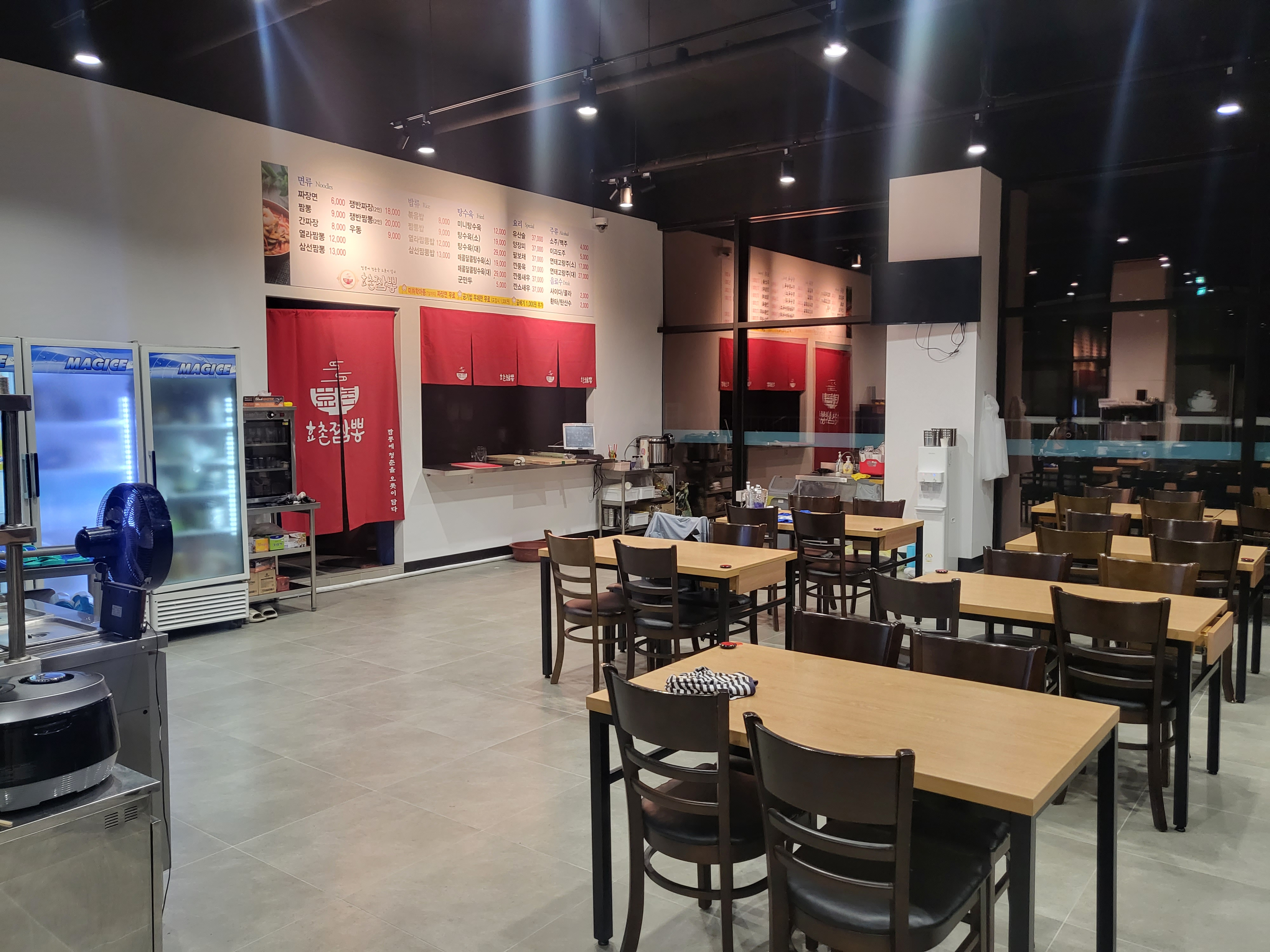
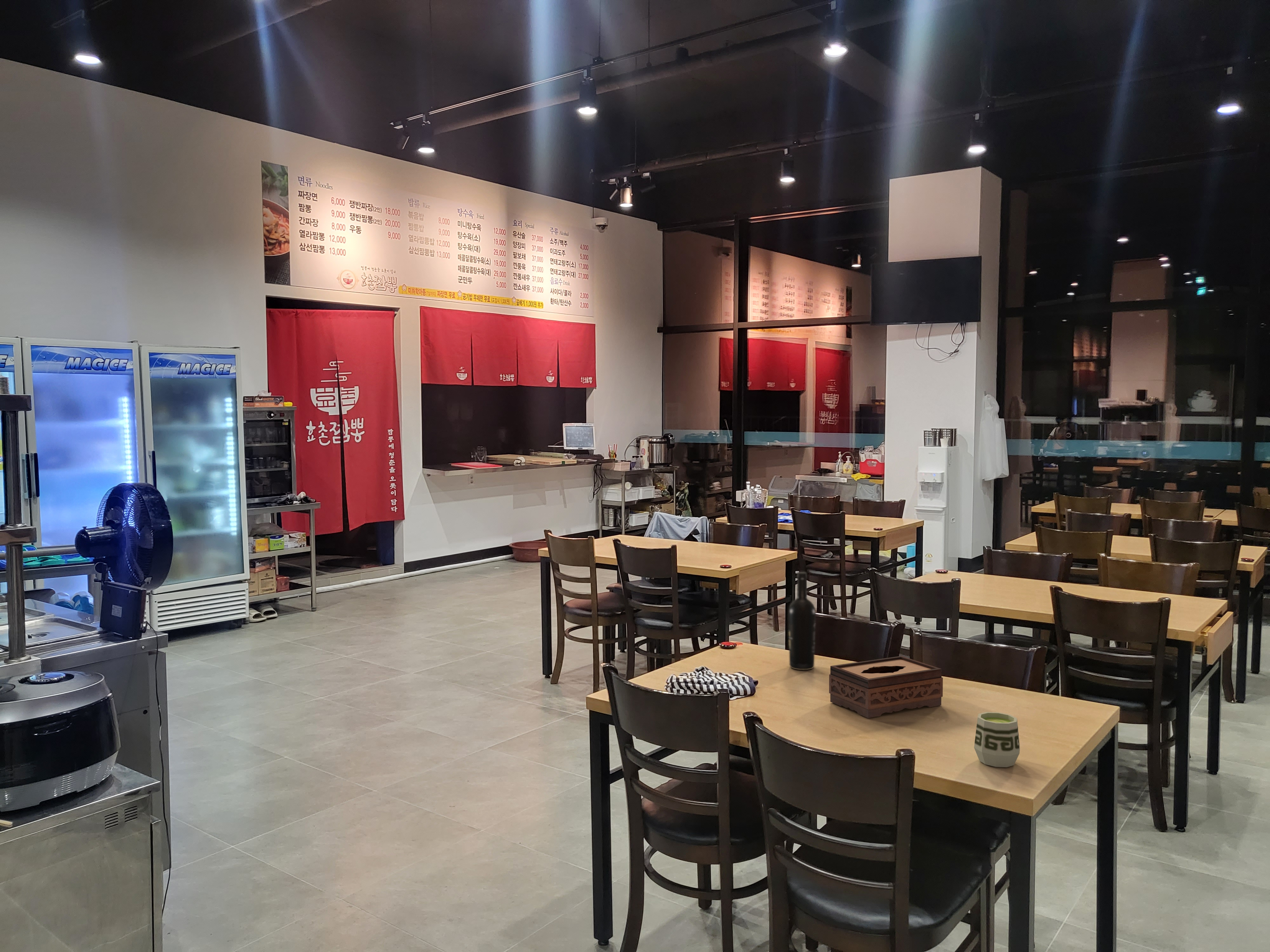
+ tissue box [829,656,943,718]
+ cup [974,712,1020,768]
+ wine bottle [788,572,816,670]
